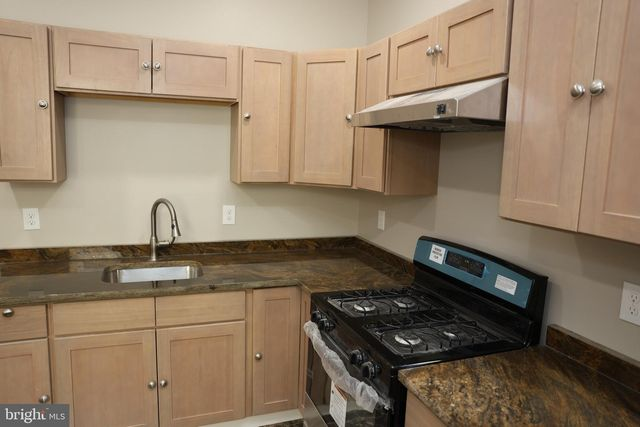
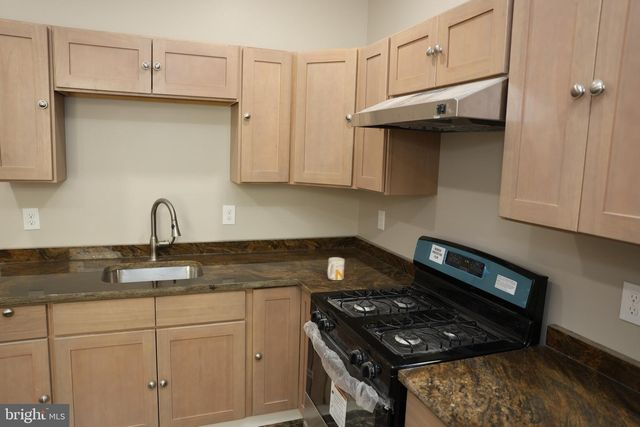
+ mug [327,256,345,281]
